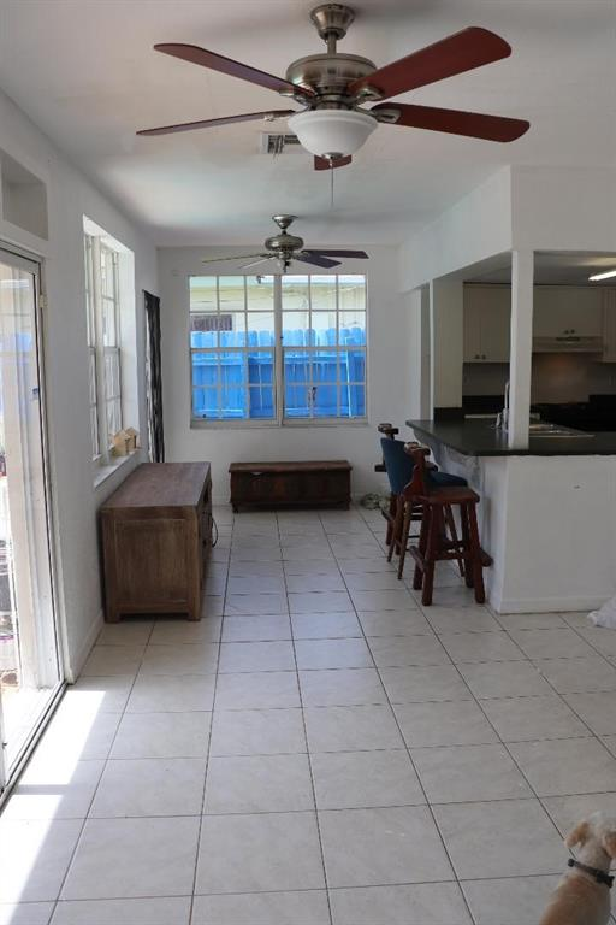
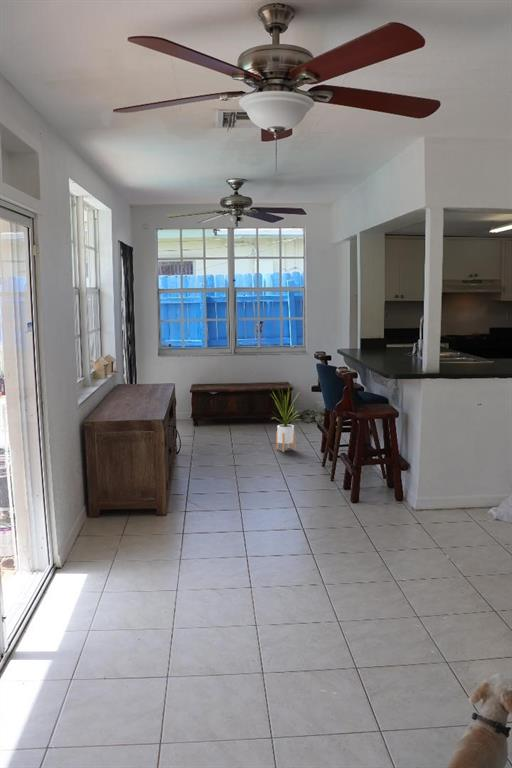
+ house plant [270,384,301,453]
